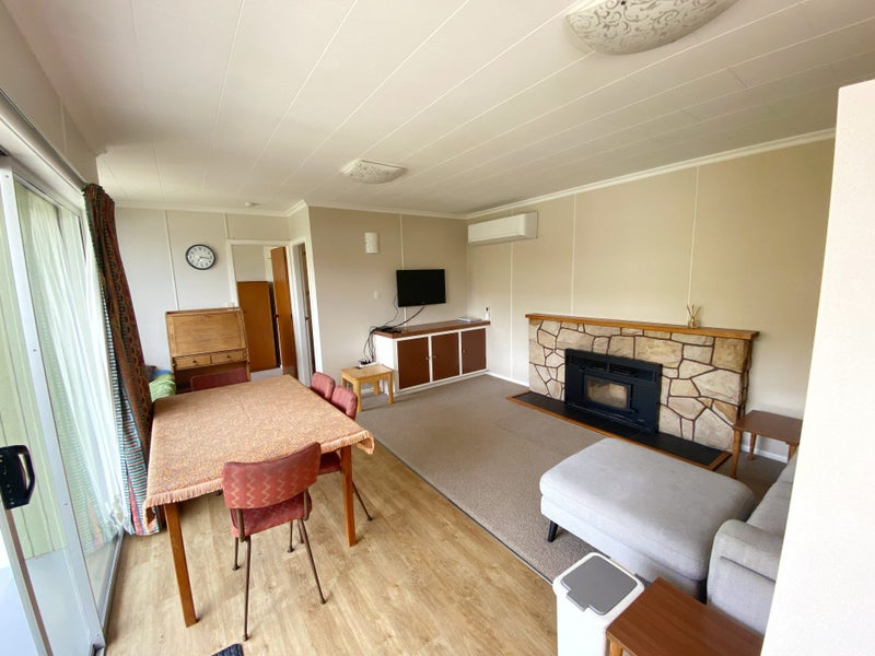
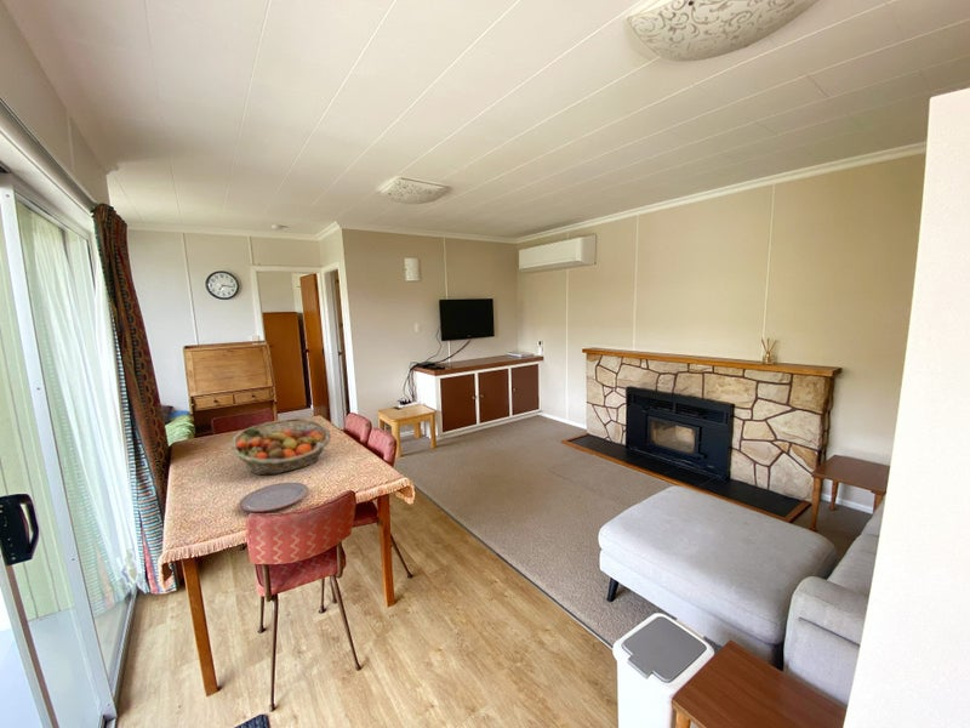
+ fruit basket [229,417,332,476]
+ plate [239,482,309,513]
